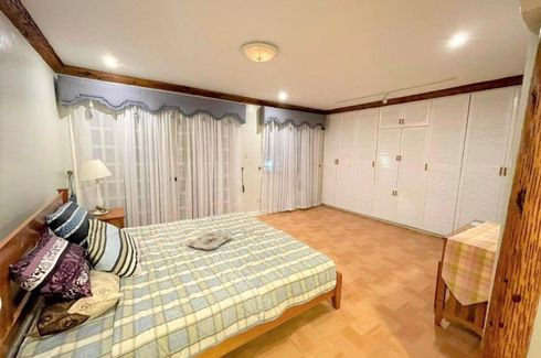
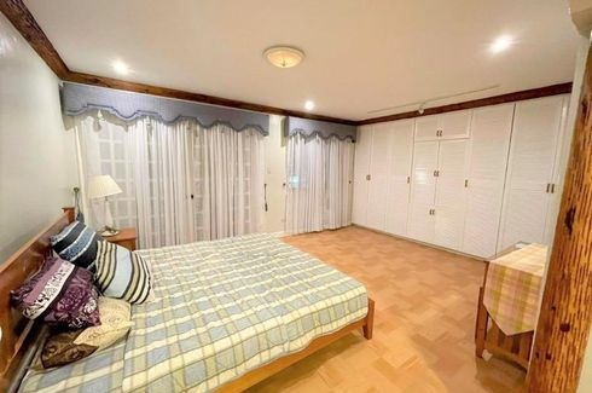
- serving tray [185,231,233,251]
